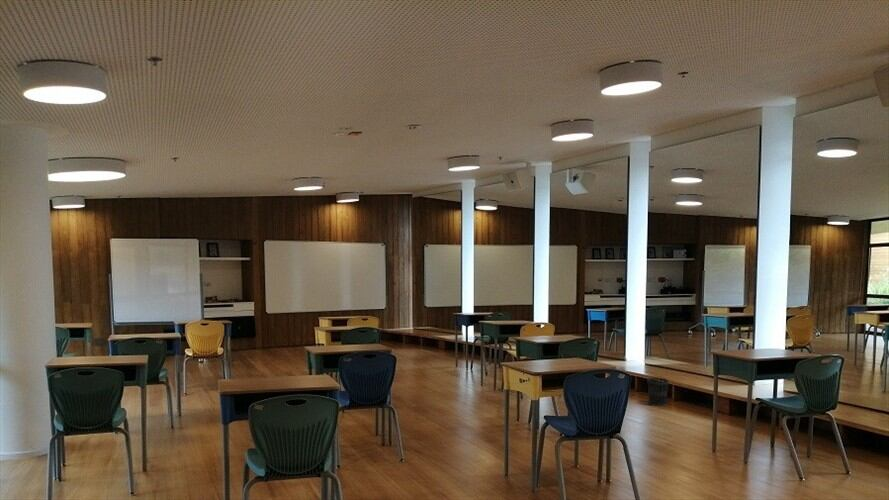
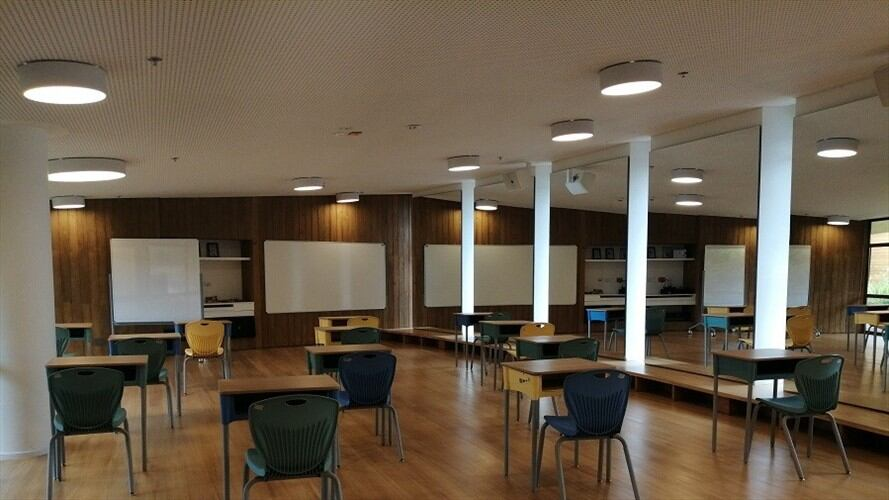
- wastebasket [646,377,670,407]
